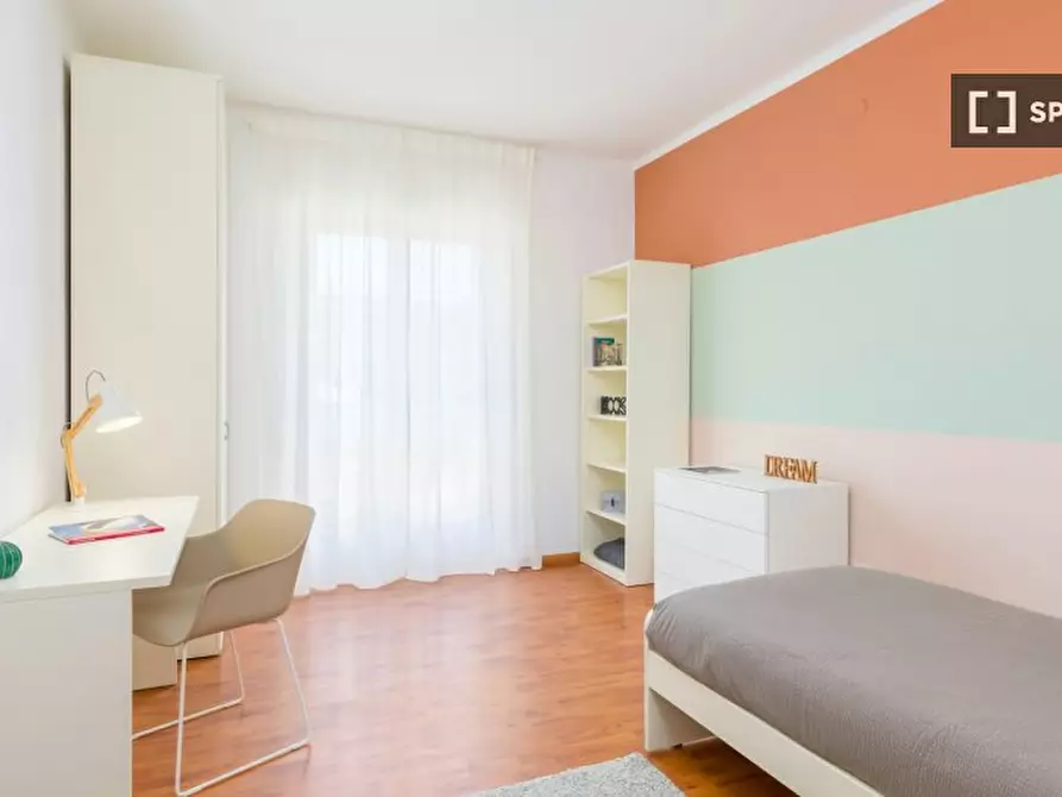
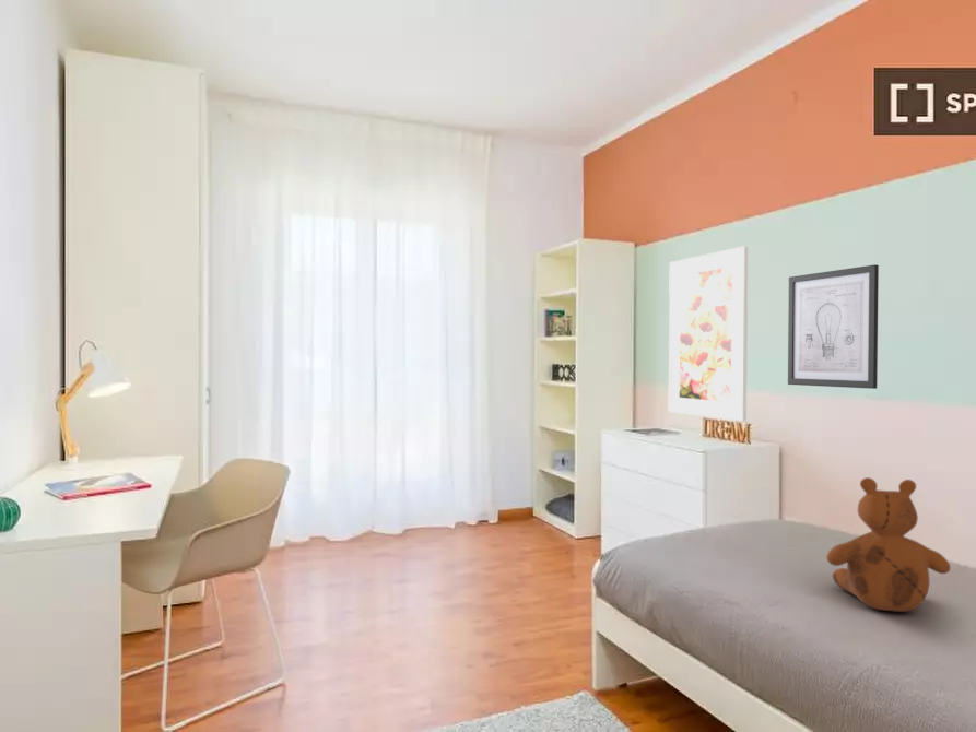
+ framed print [668,245,749,422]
+ teddy bear [825,476,952,613]
+ wall art [787,263,880,390]
